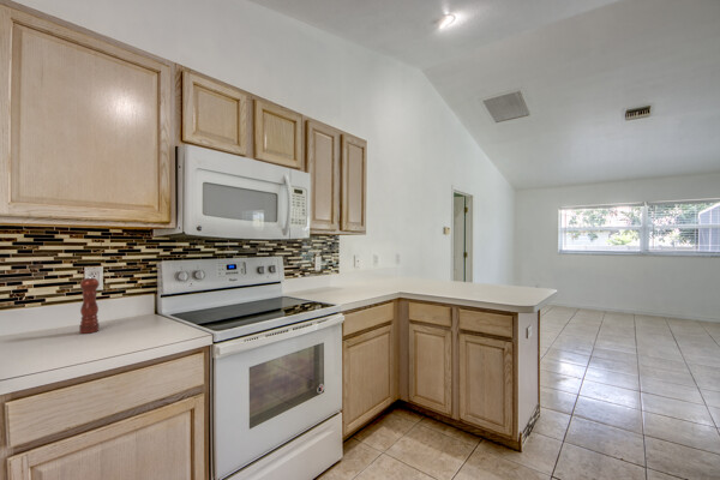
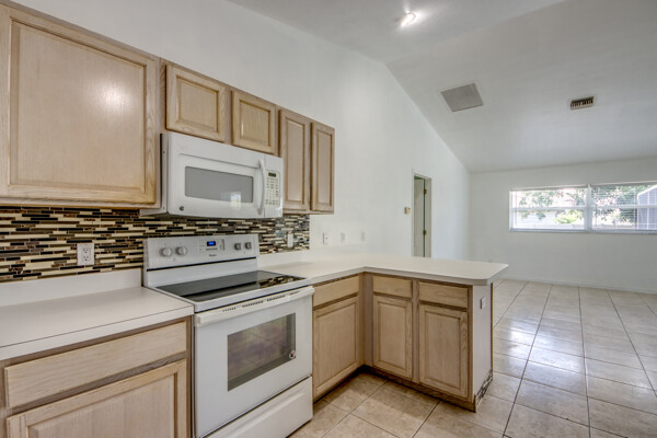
- pepper mill [78,272,101,335]
